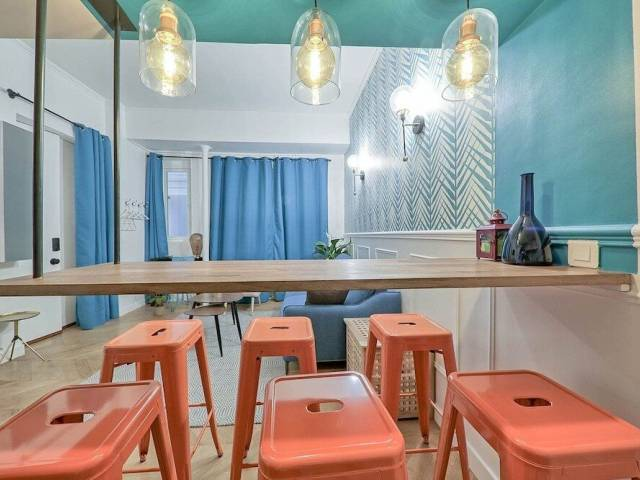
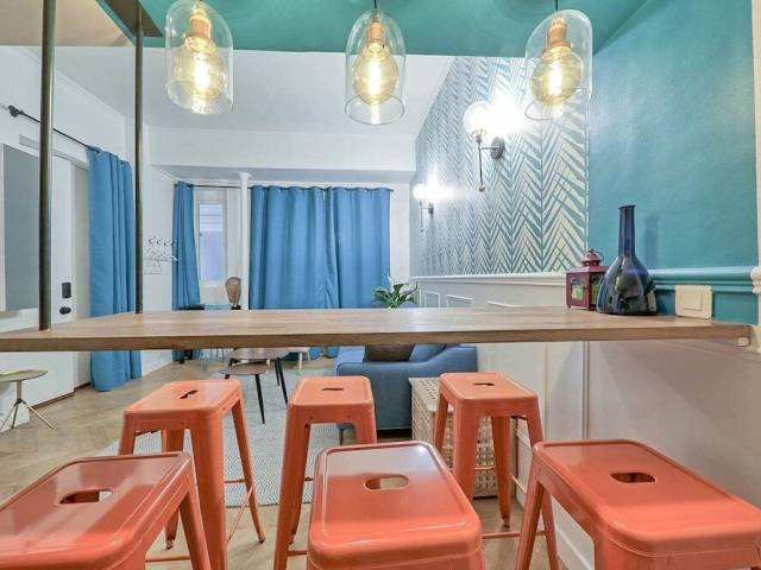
- potted plant [146,294,174,316]
